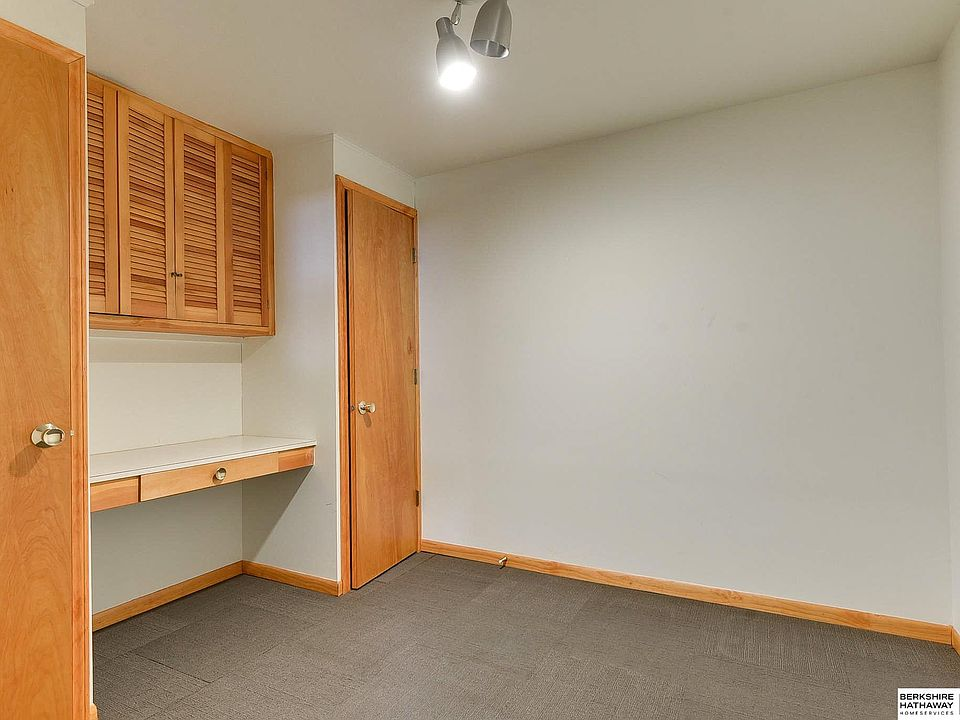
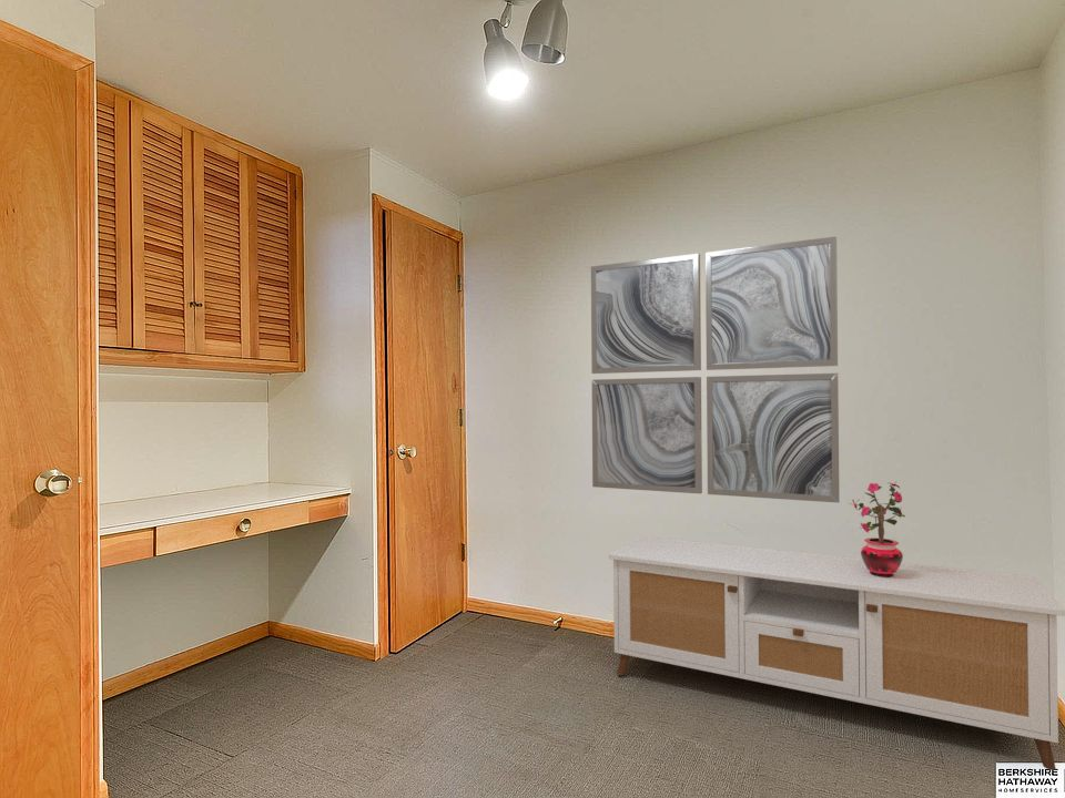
+ storage bench [608,535,1065,771]
+ potted plant [849,482,906,577]
+ wall art [590,235,841,504]
